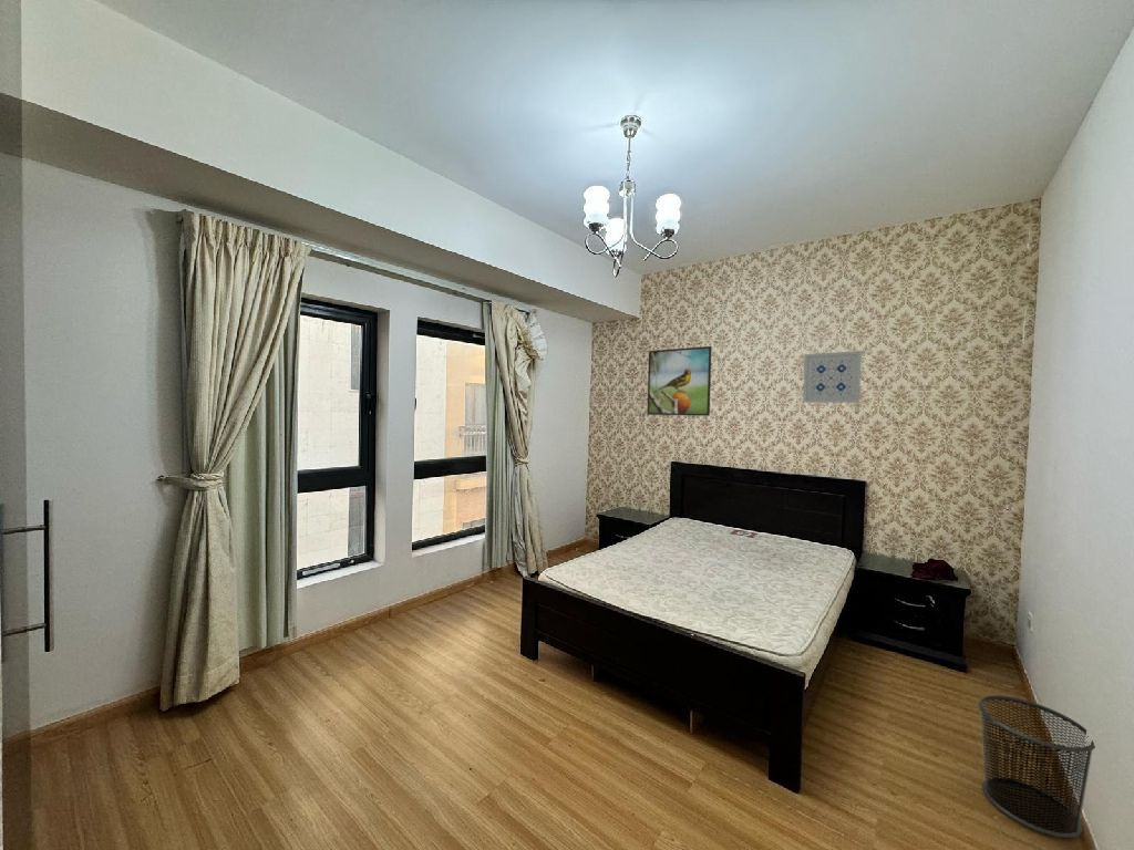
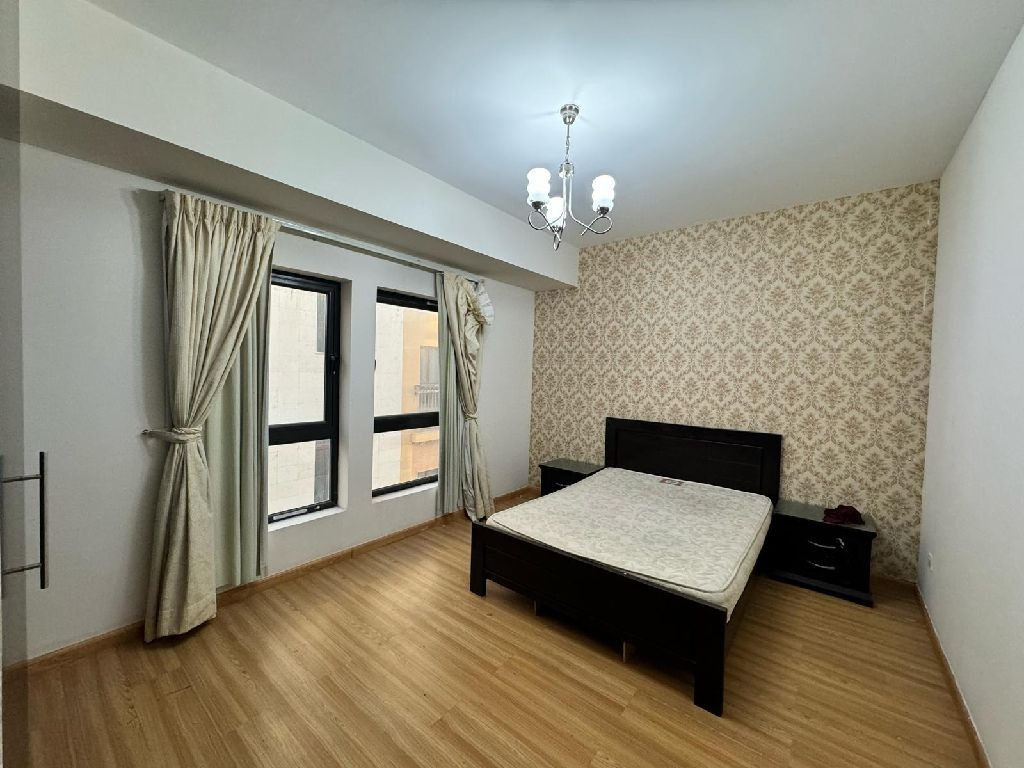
- waste bin [977,695,1096,839]
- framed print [646,345,713,417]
- wall art [802,350,863,404]
